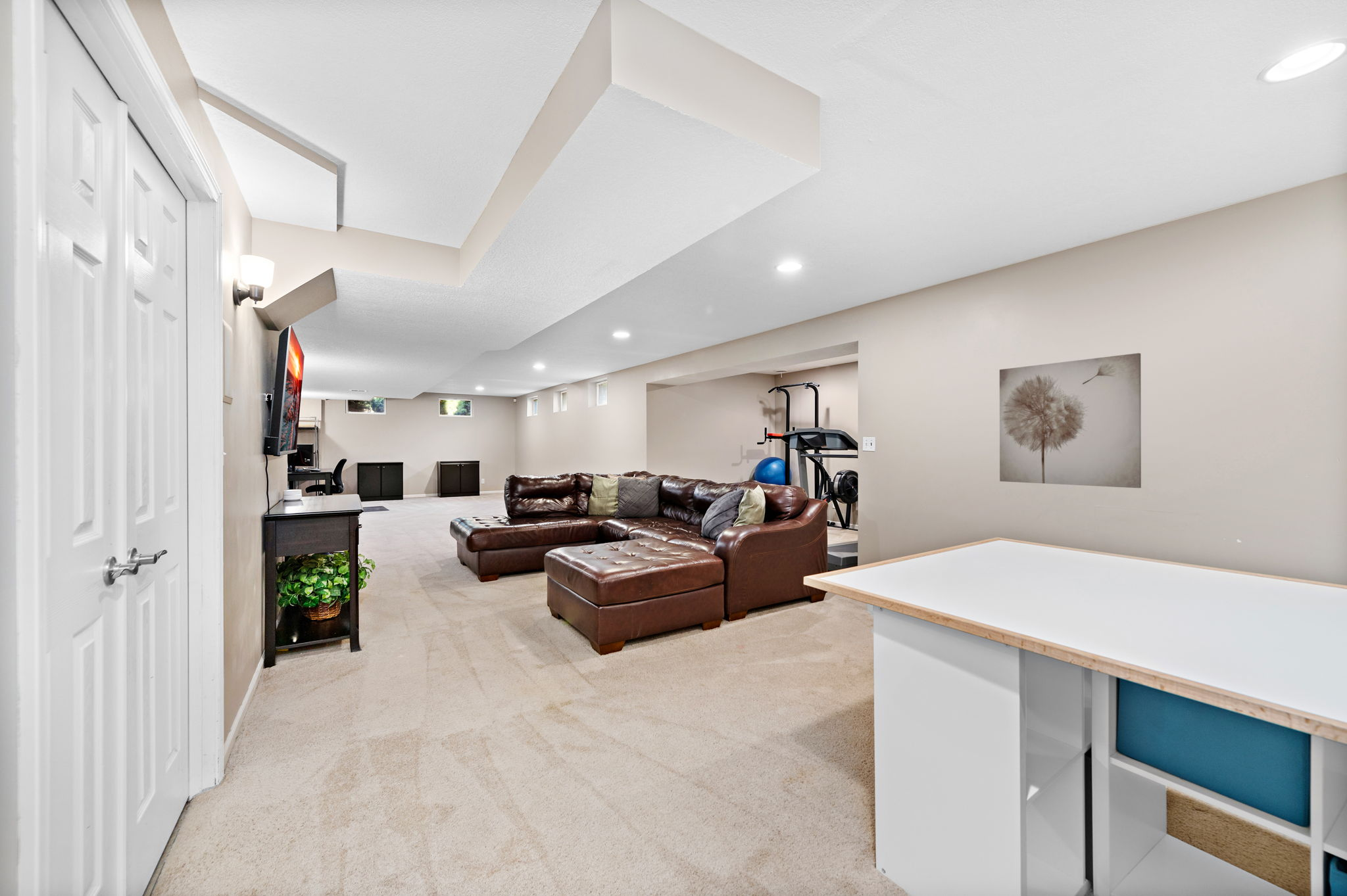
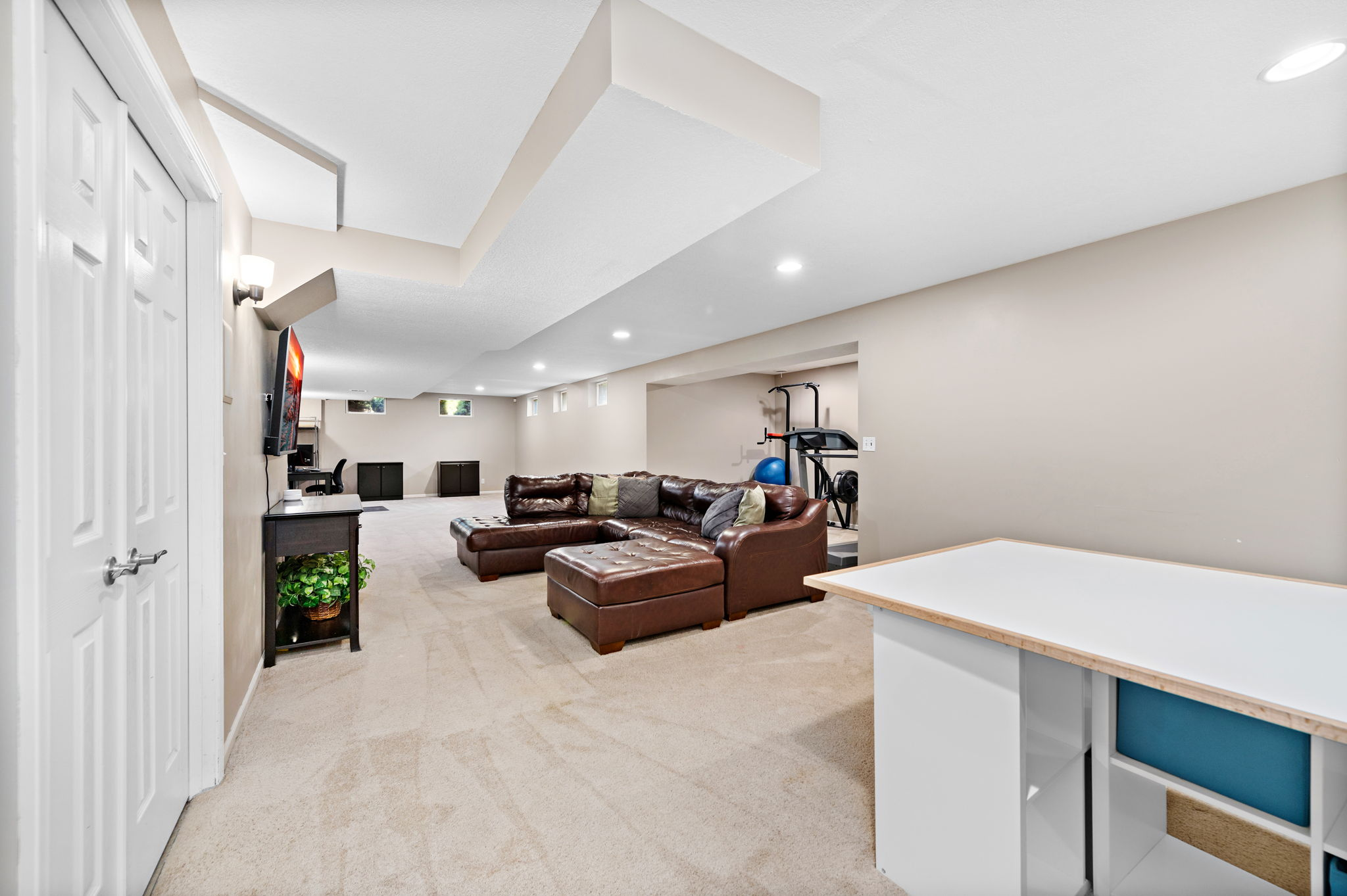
- wall art [999,352,1142,488]
